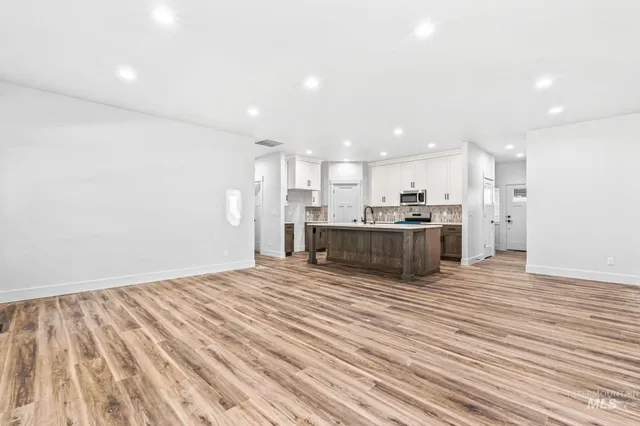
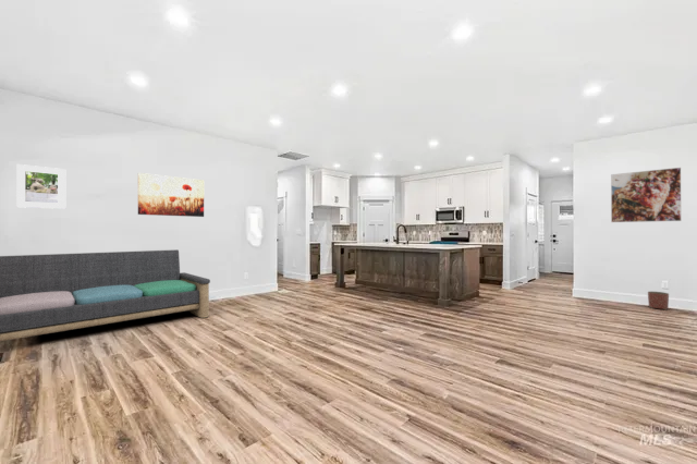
+ sofa [0,248,211,342]
+ planter [647,291,670,310]
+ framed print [15,163,66,210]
+ wall art [137,172,205,218]
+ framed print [610,167,682,223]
